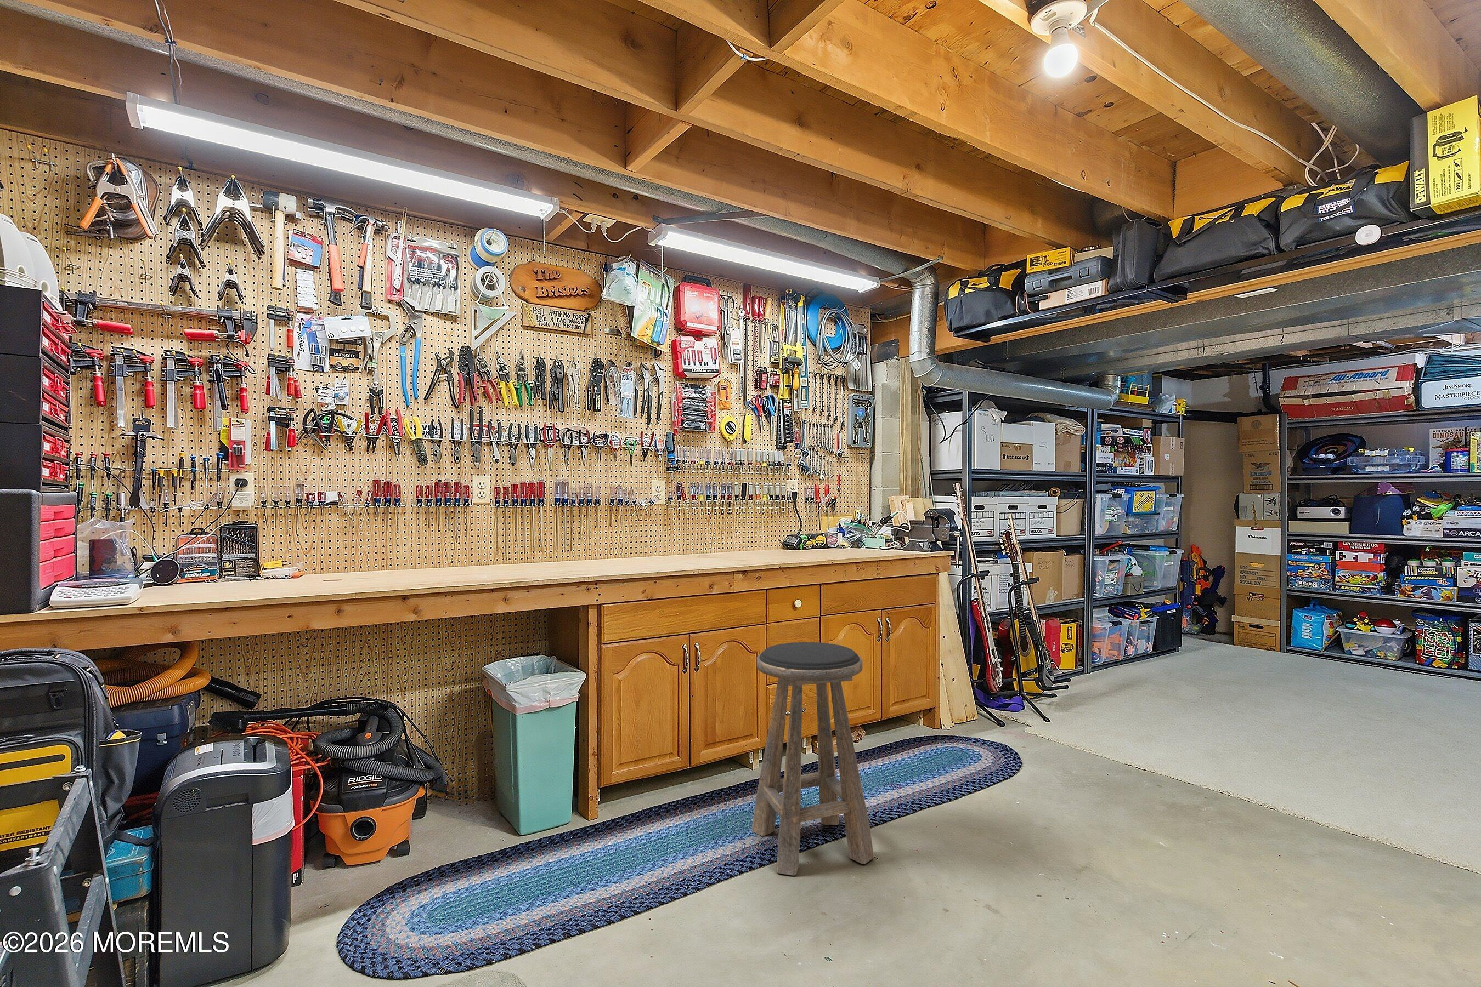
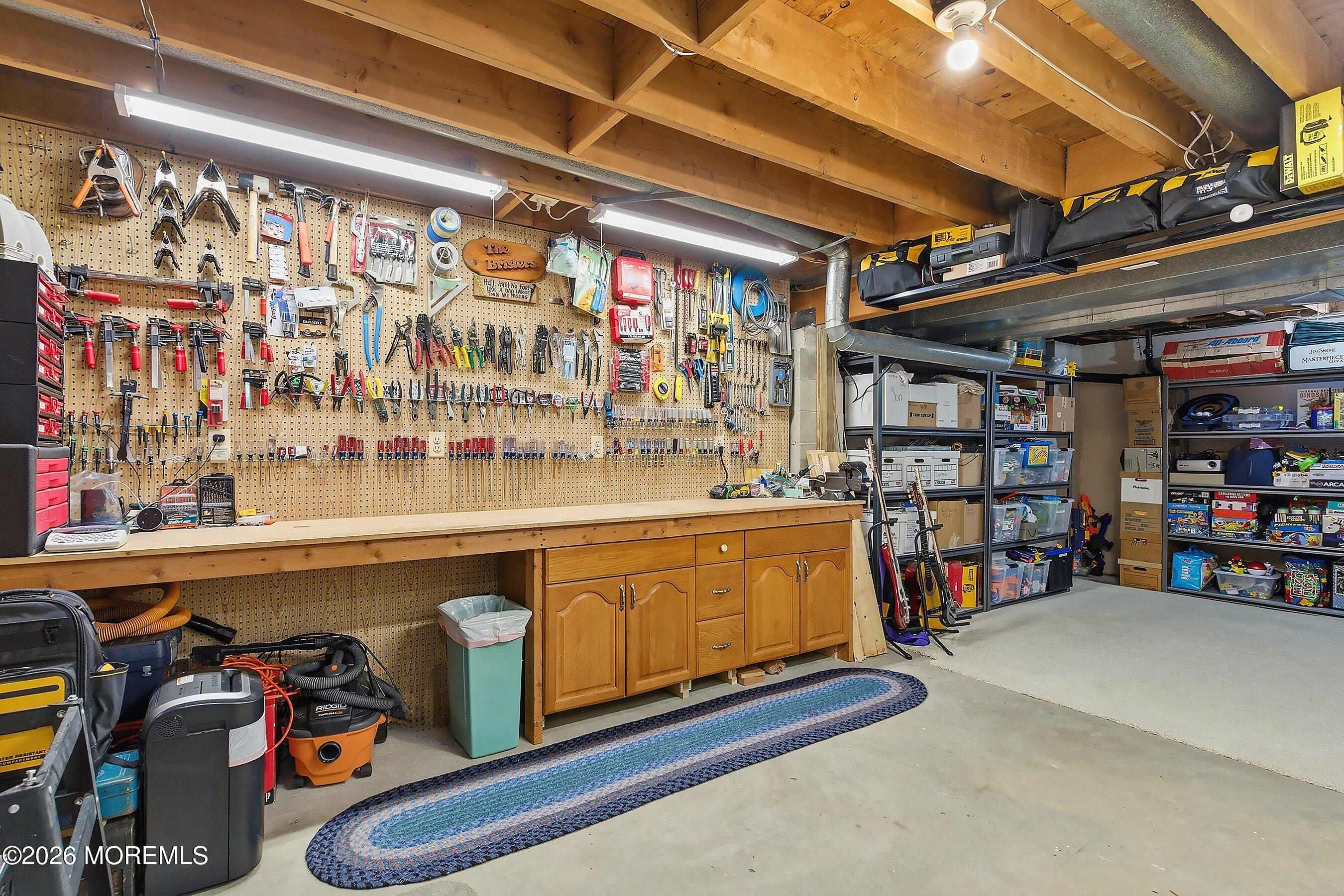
- stool [750,642,874,876]
